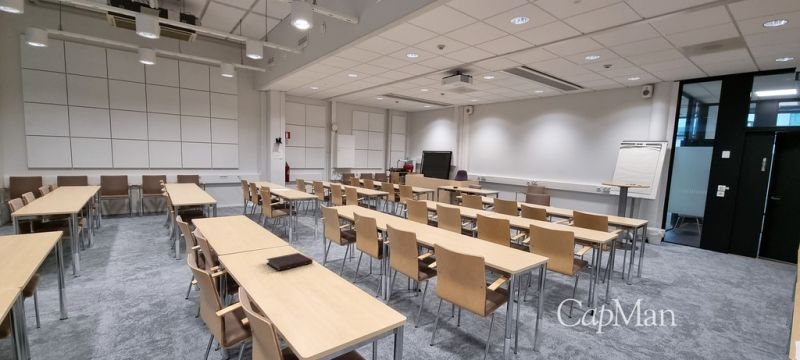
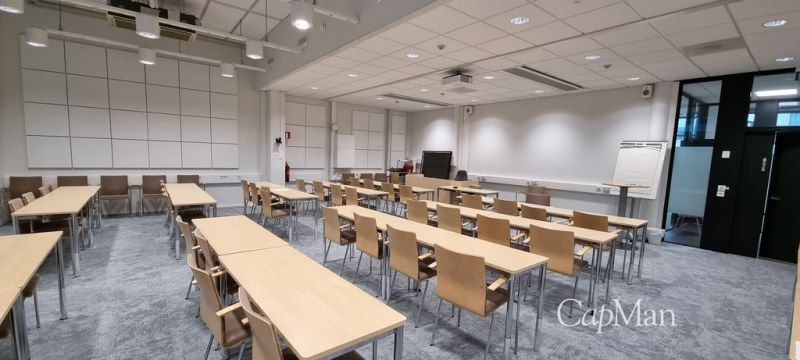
- notebook [266,252,314,272]
